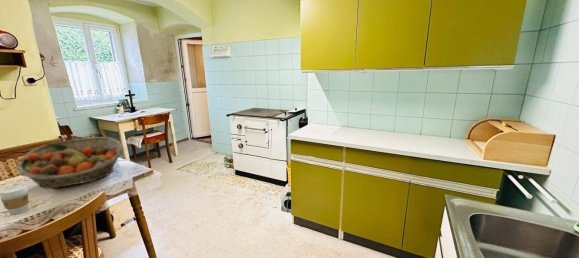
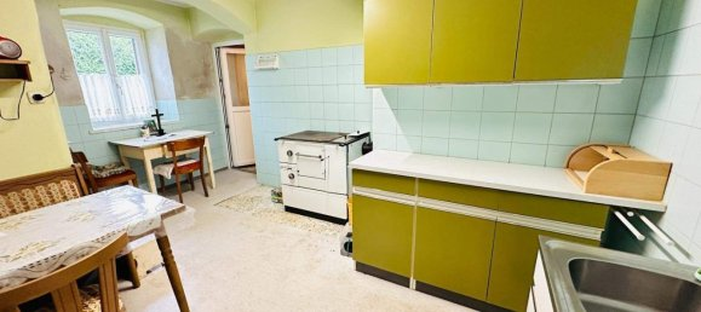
- coffee cup [0,185,30,216]
- fruit basket [15,136,124,189]
